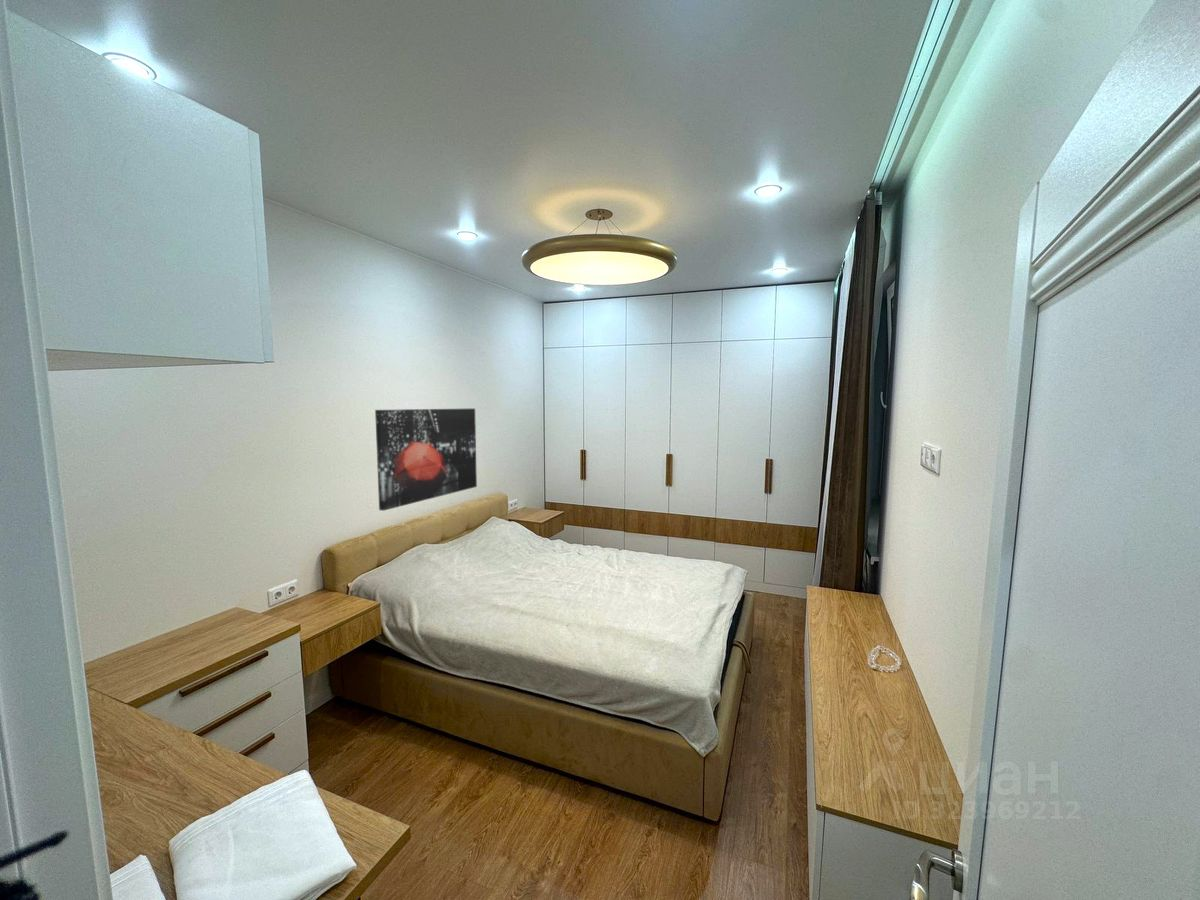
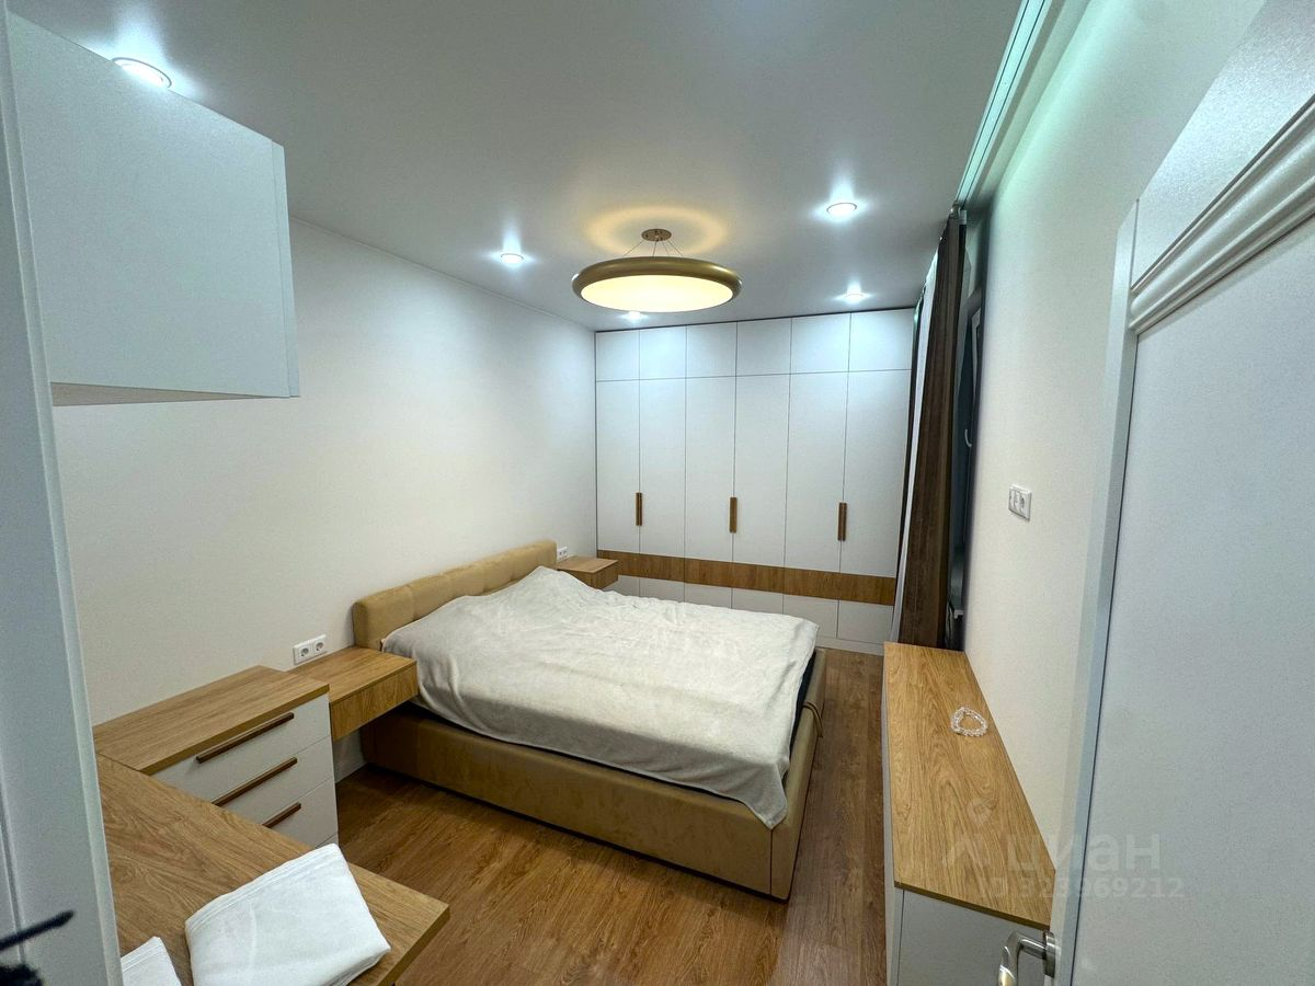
- wall art [374,407,478,512]
